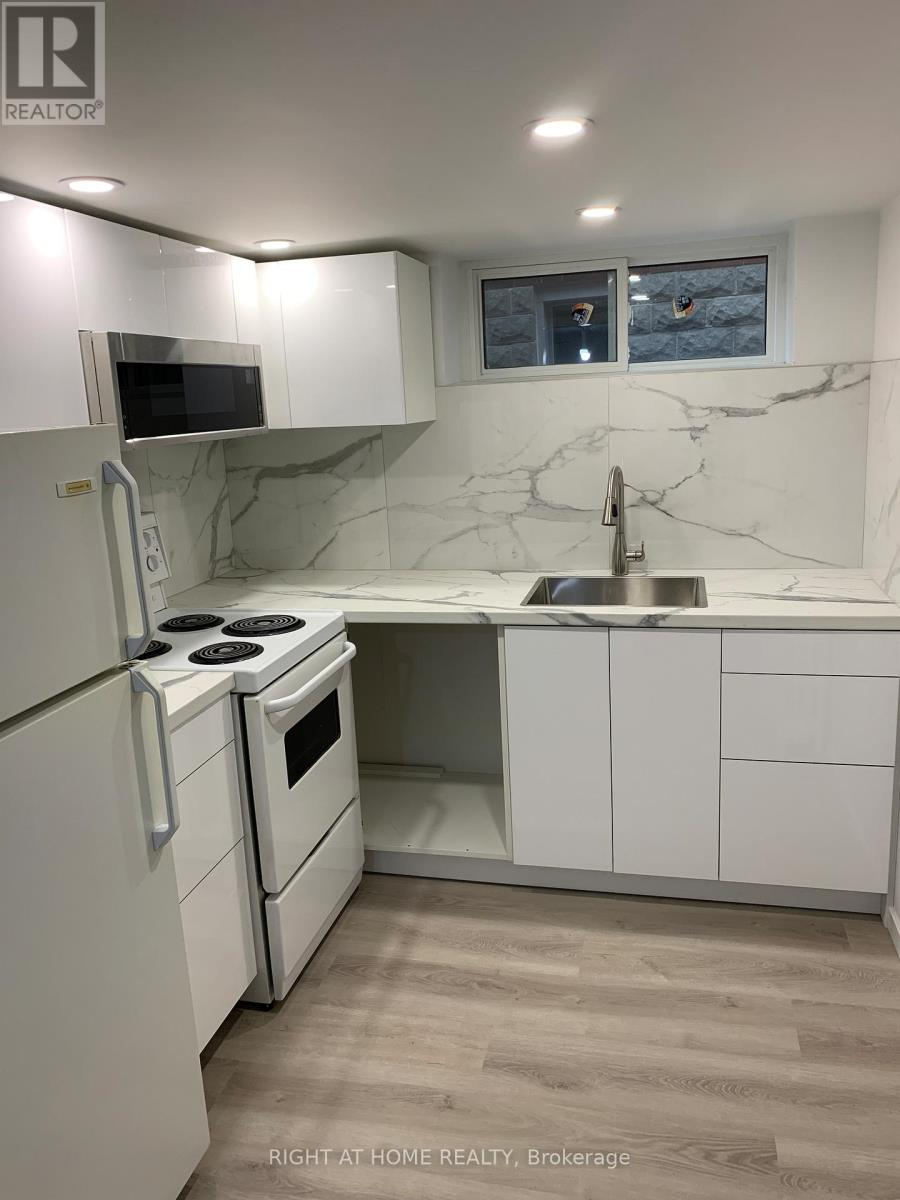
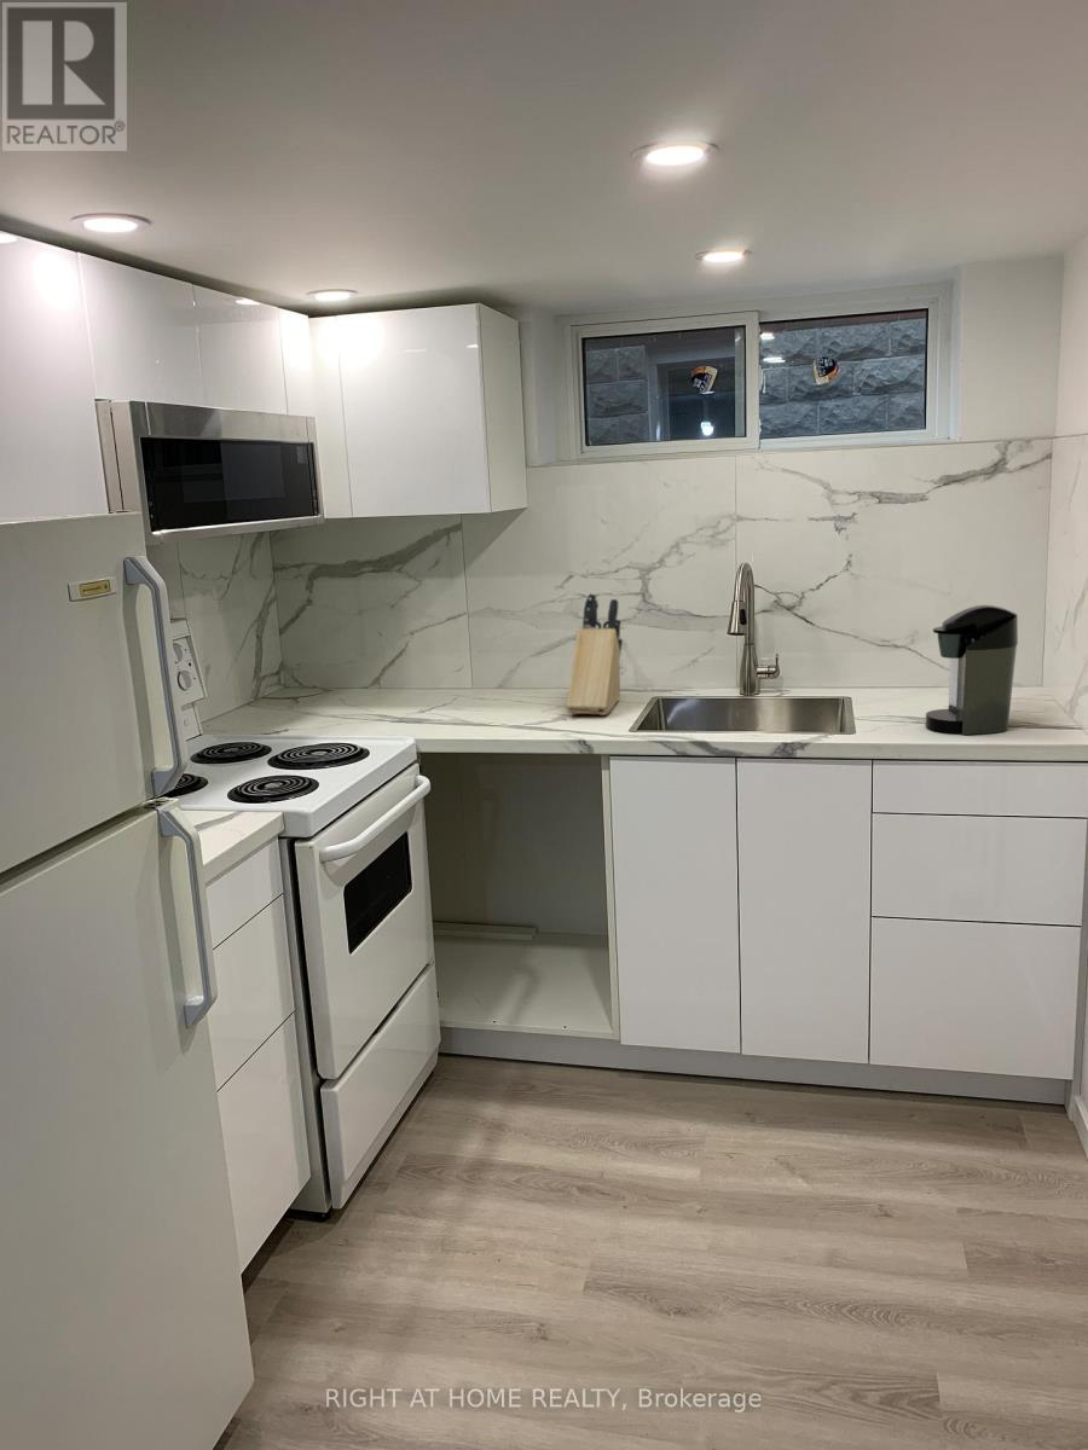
+ coffee maker [925,604,1019,736]
+ knife block [566,592,624,717]
